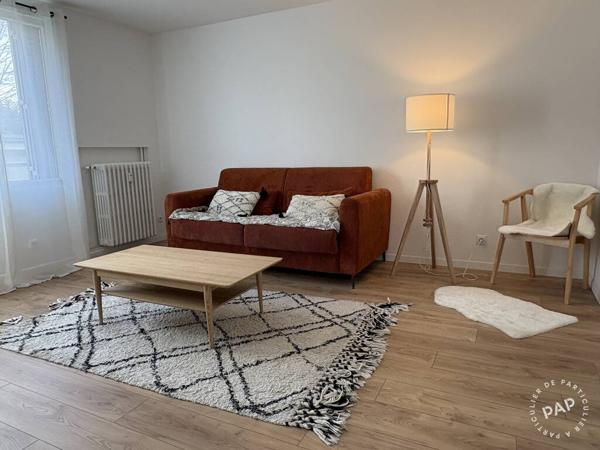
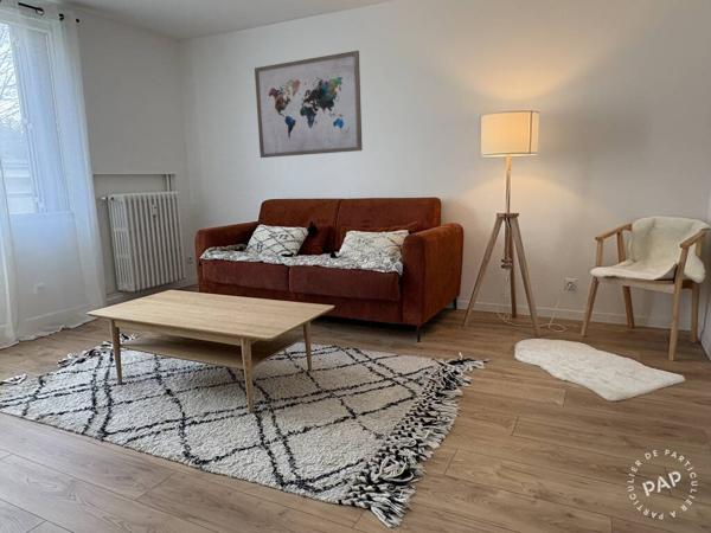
+ wall art [254,50,364,159]
